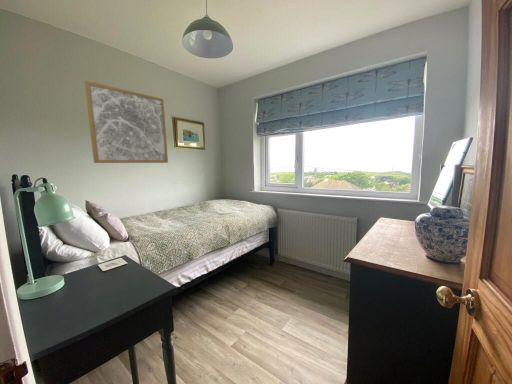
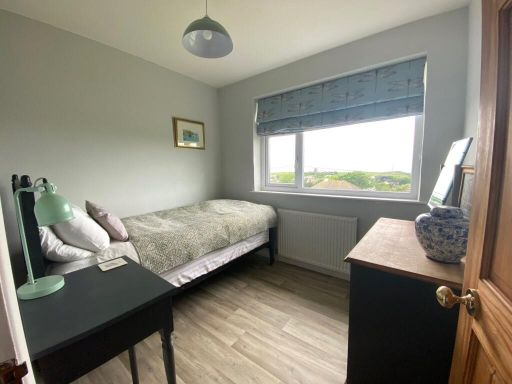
- wall art [84,80,169,164]
